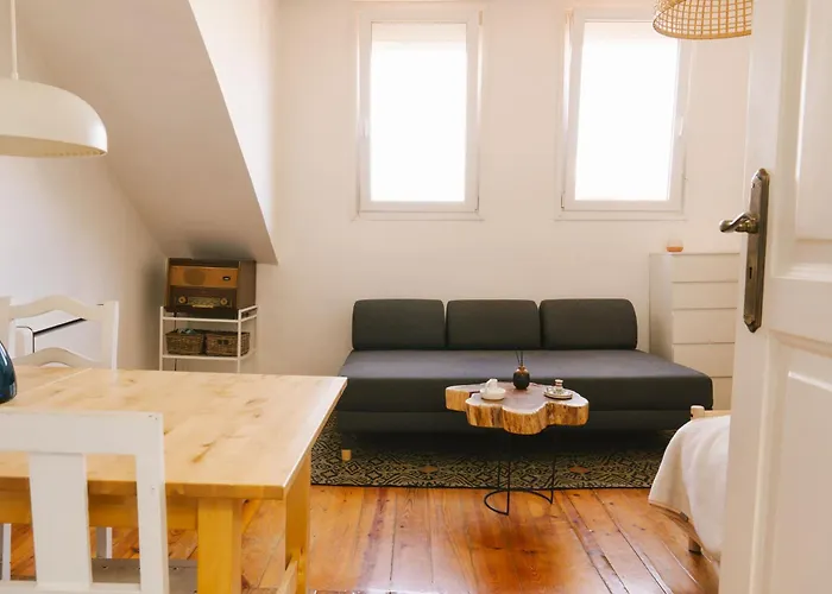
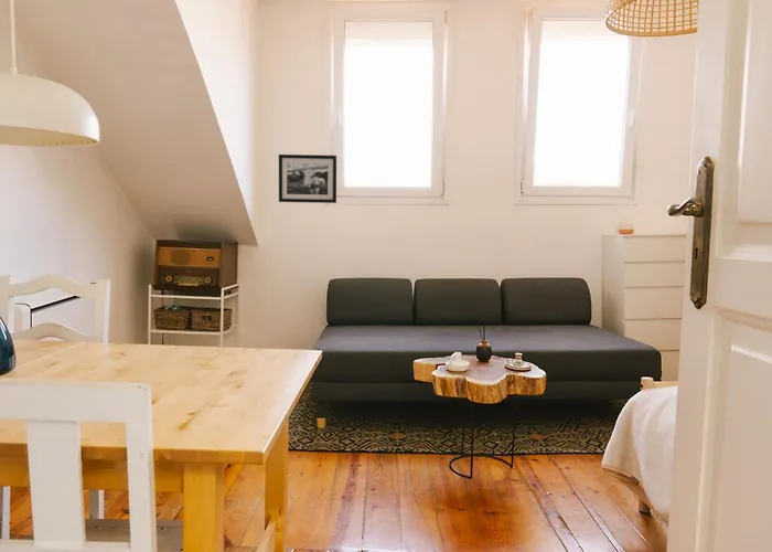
+ picture frame [278,153,337,204]
